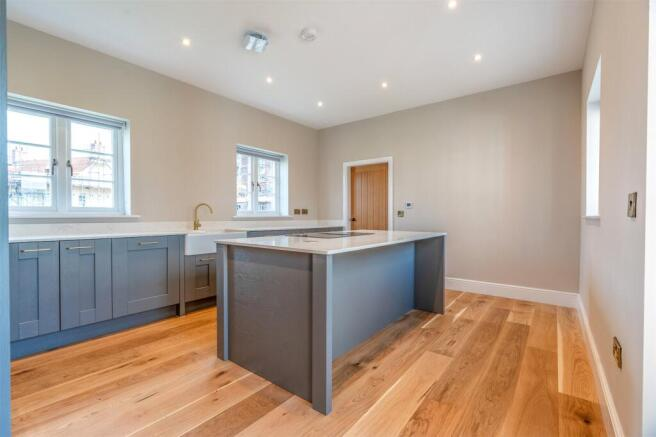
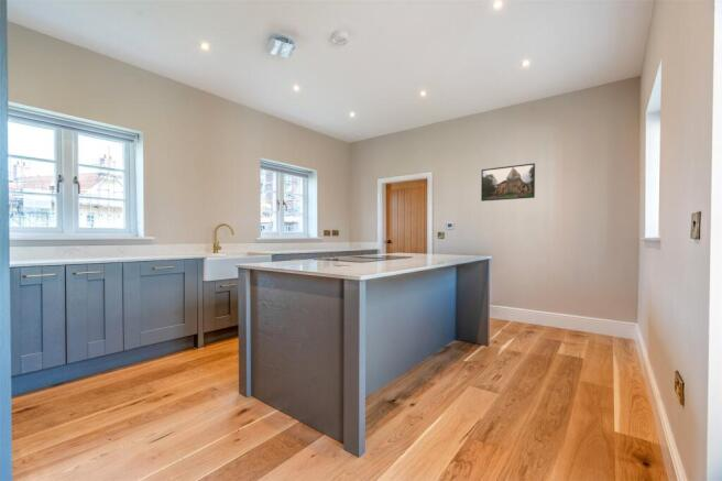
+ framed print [480,162,536,203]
